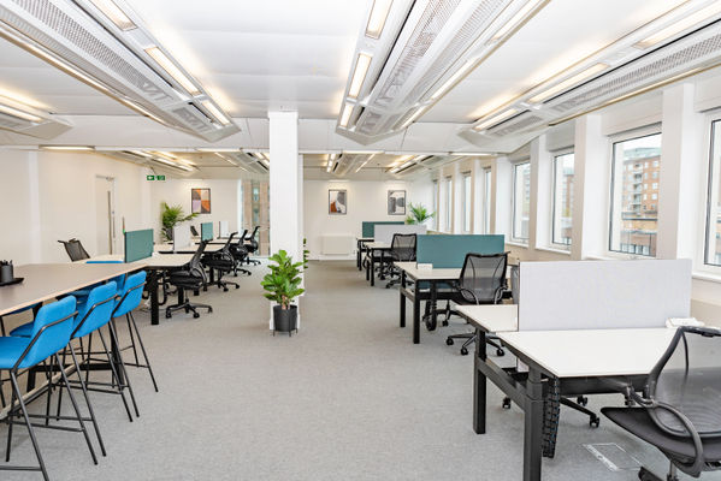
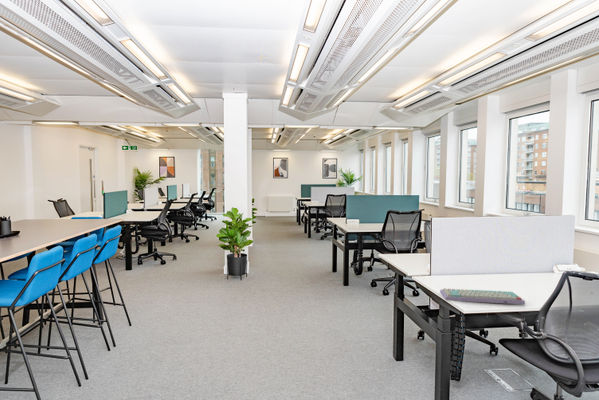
+ keyboard [439,287,526,305]
